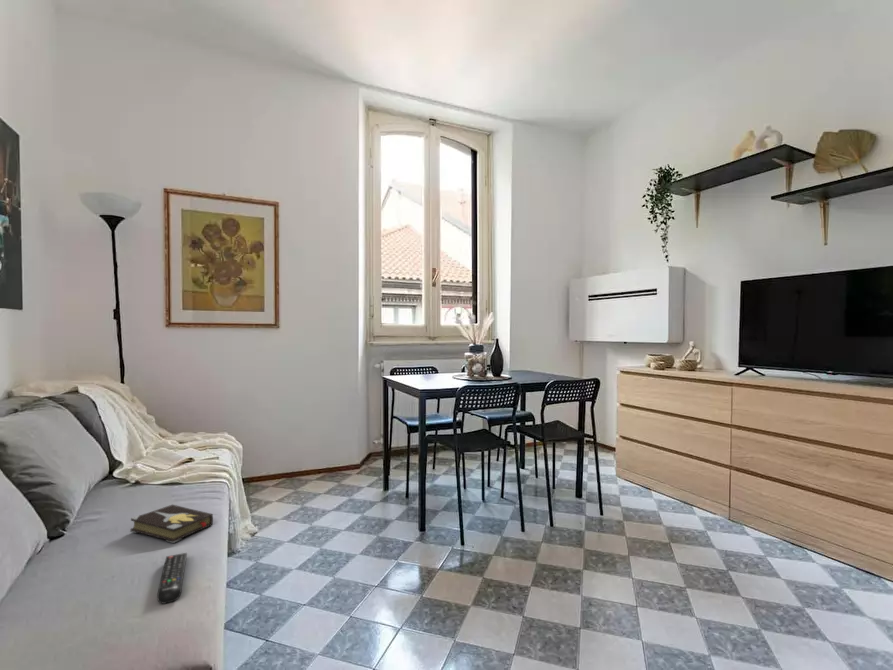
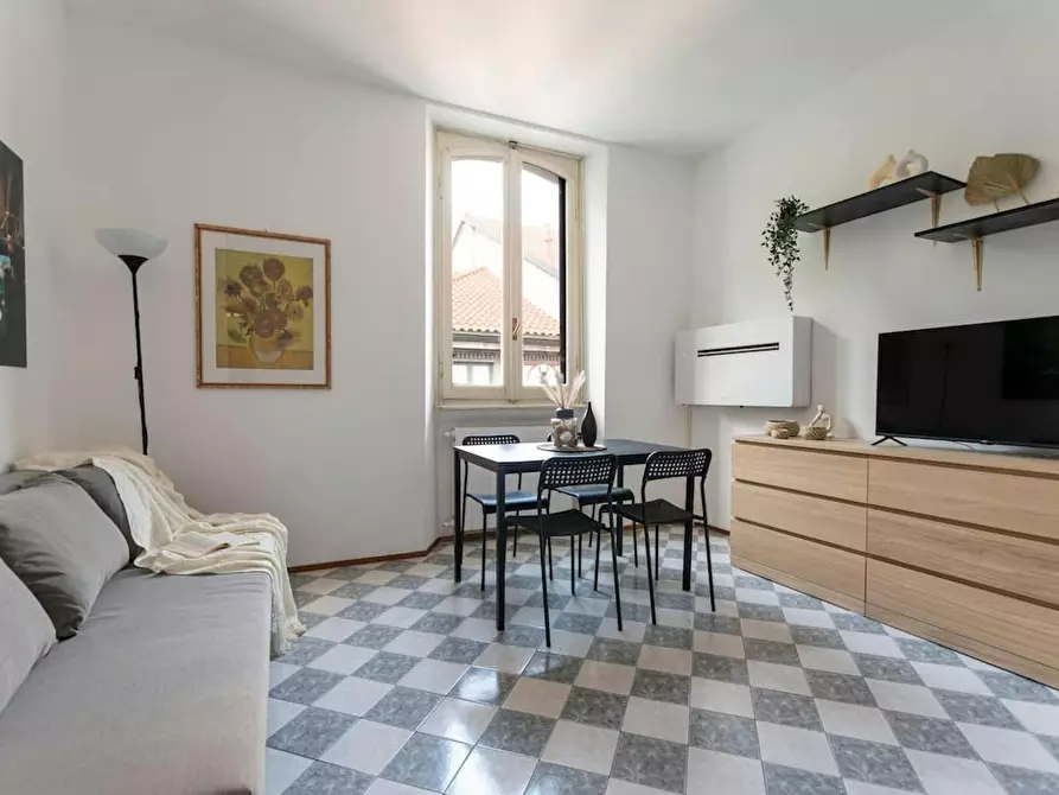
- hardback book [129,504,214,544]
- remote control [156,552,188,605]
